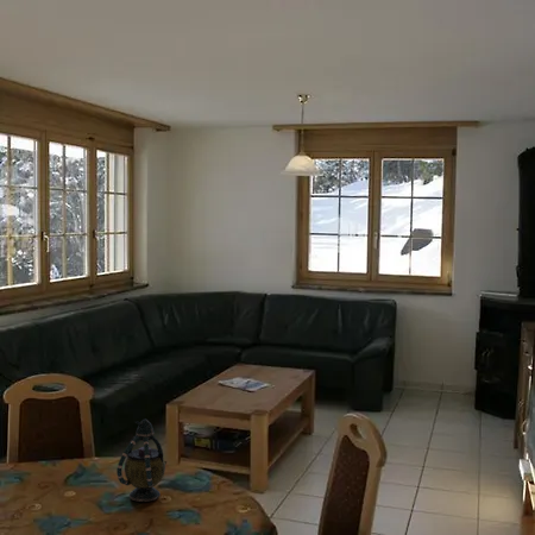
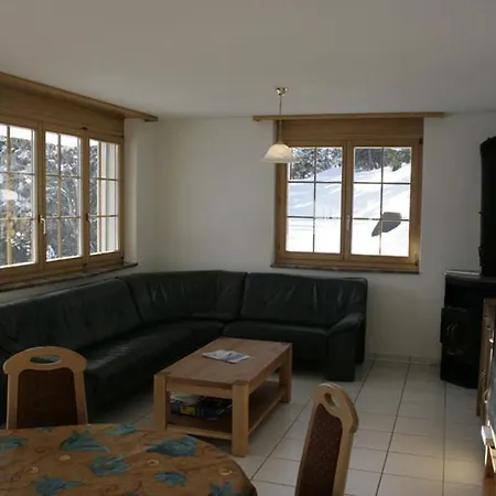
- teapot [115,417,168,503]
